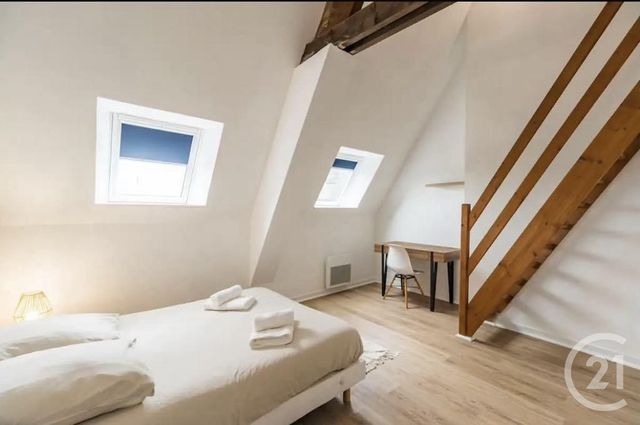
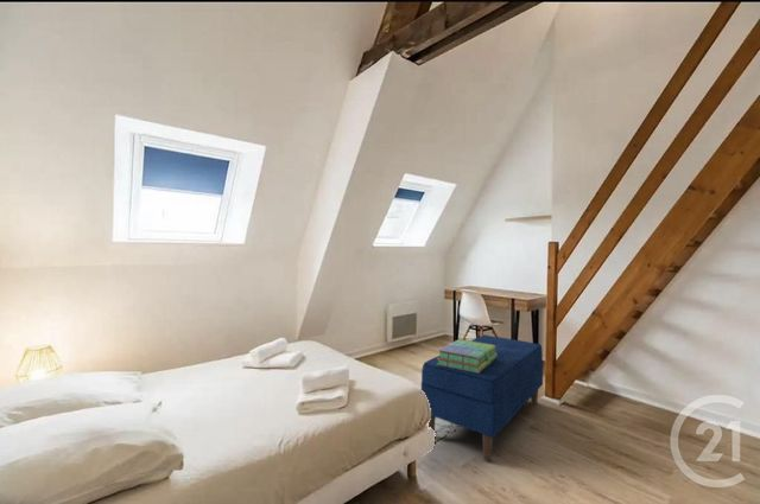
+ bench [420,334,544,462]
+ stack of books [437,338,498,374]
